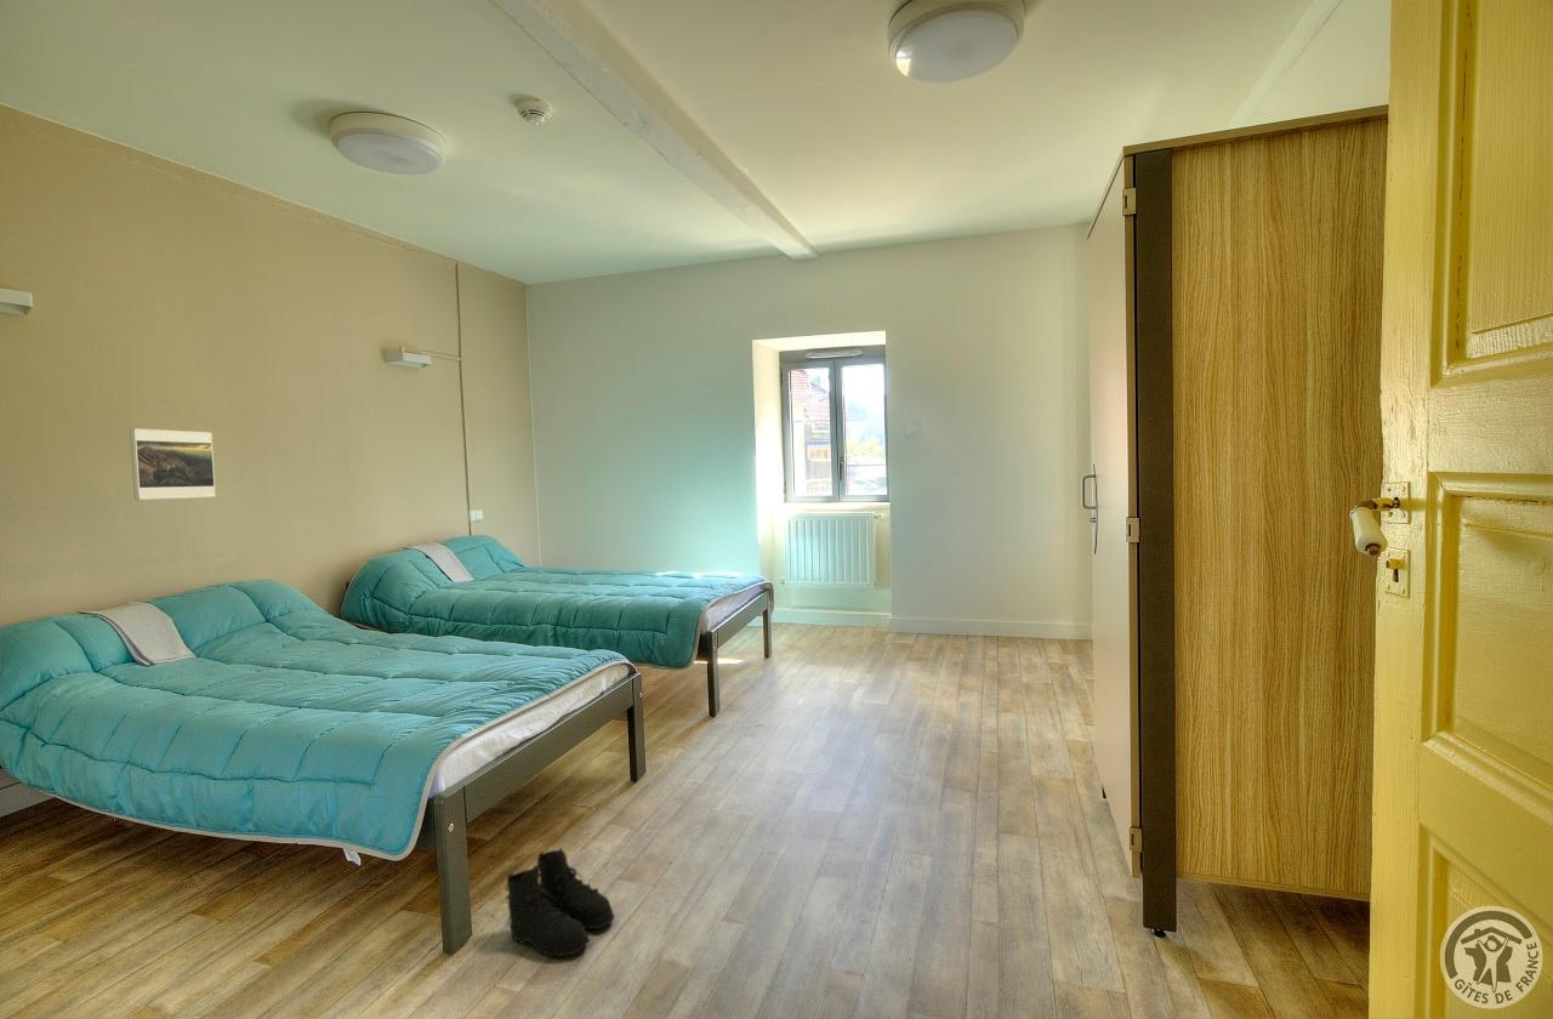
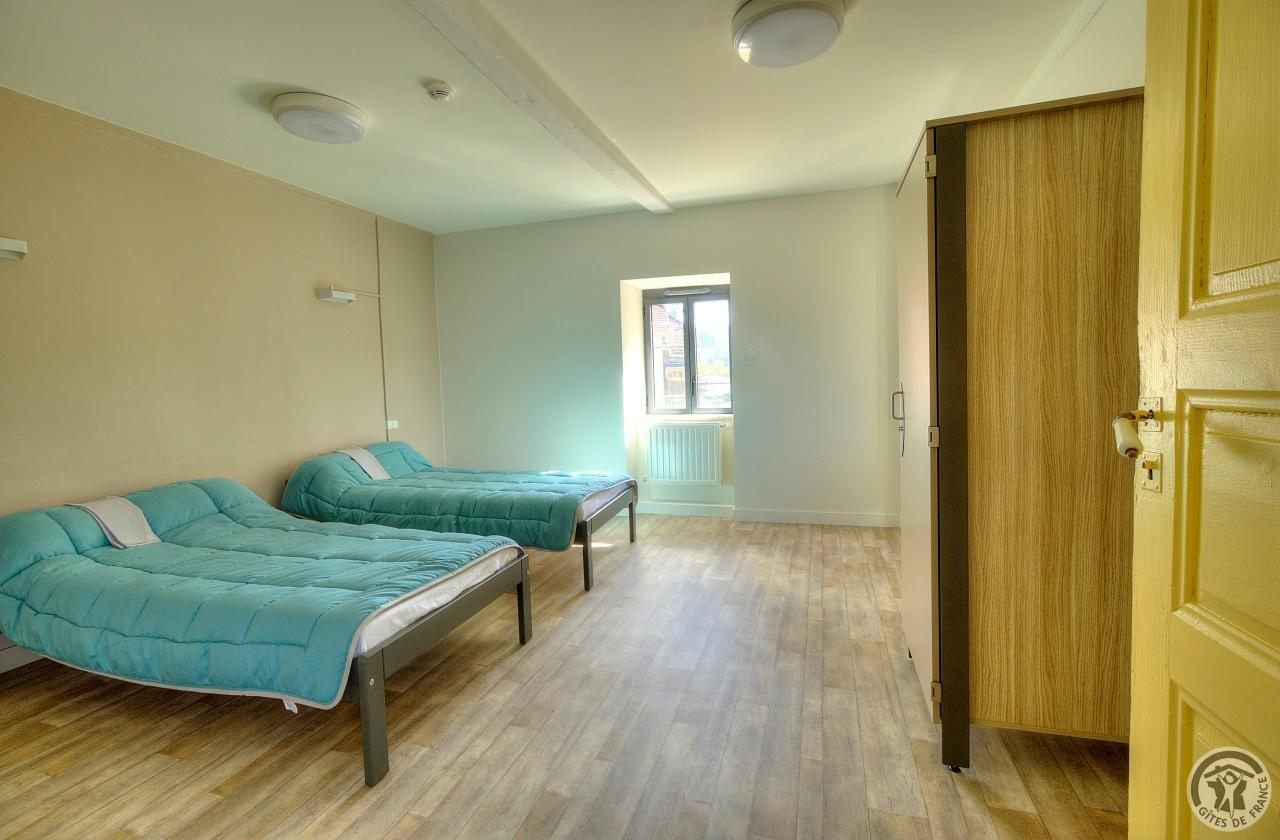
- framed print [129,427,217,501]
- boots [504,847,615,958]
